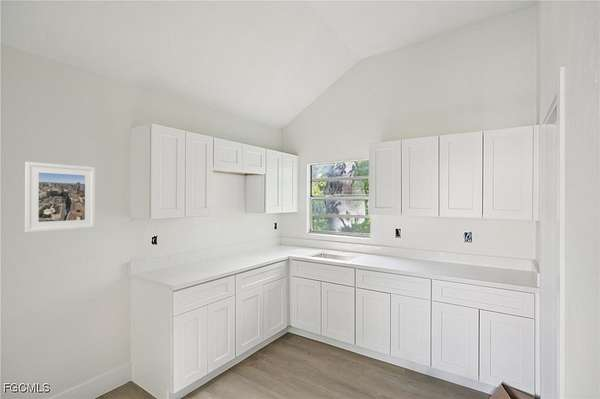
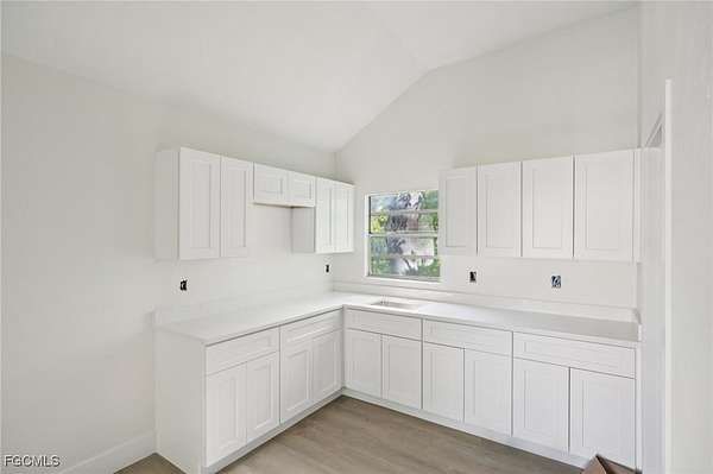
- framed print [24,161,96,233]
